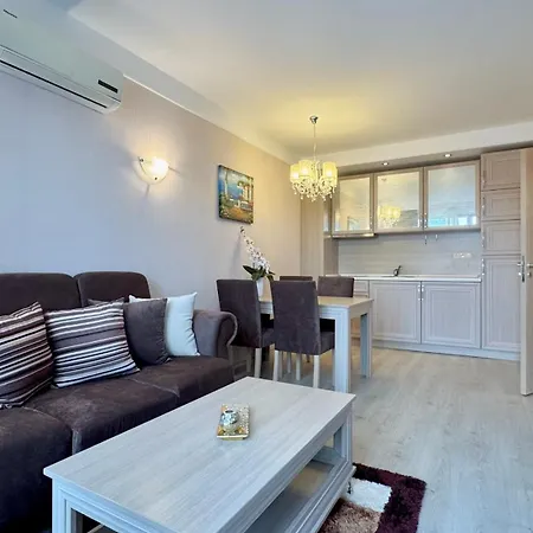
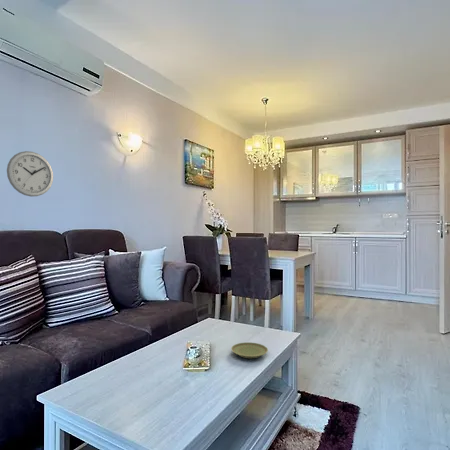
+ plate [230,341,269,359]
+ wall clock [6,150,54,197]
